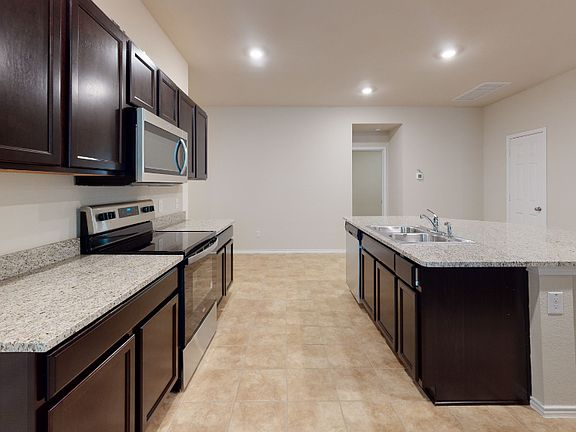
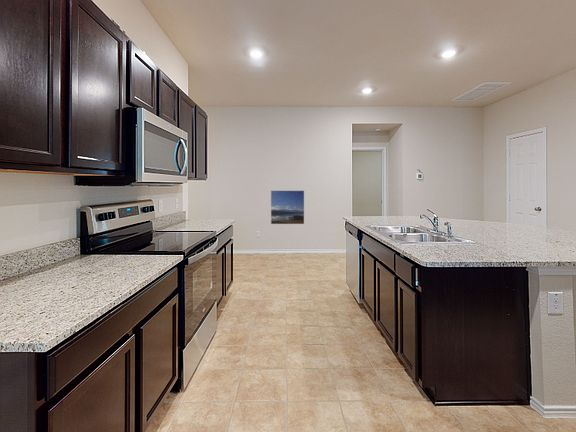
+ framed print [270,190,305,225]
